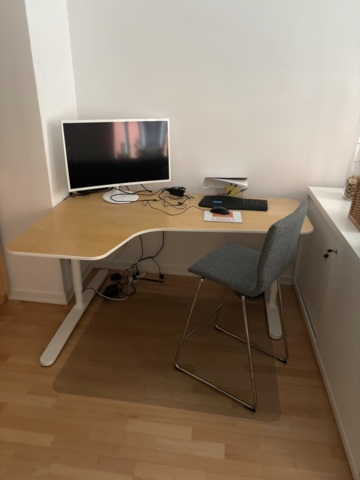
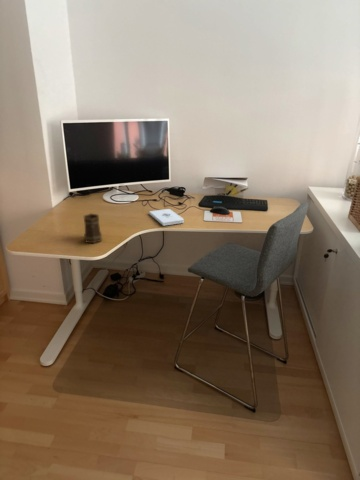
+ notepad [148,208,185,227]
+ mug [83,213,103,244]
